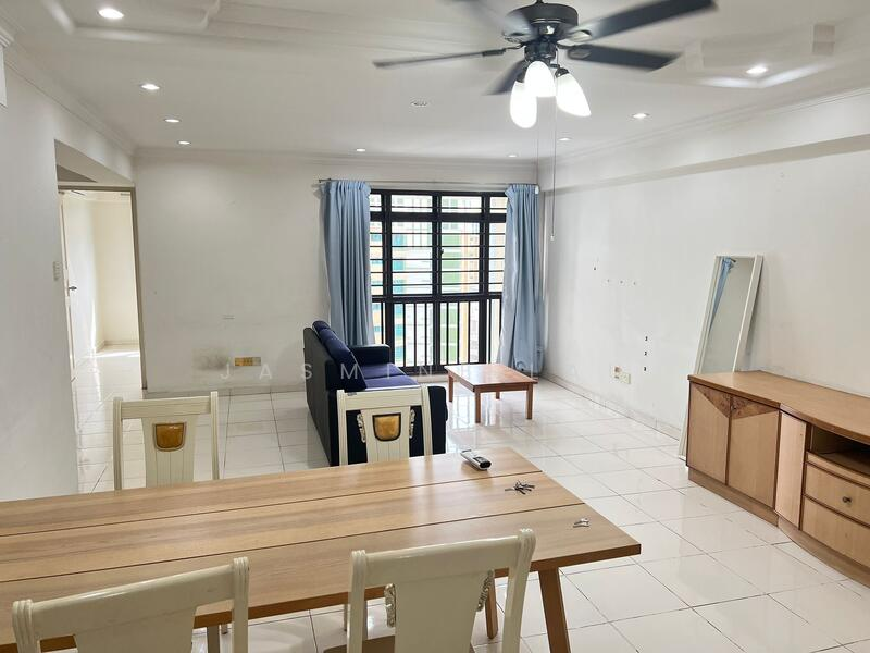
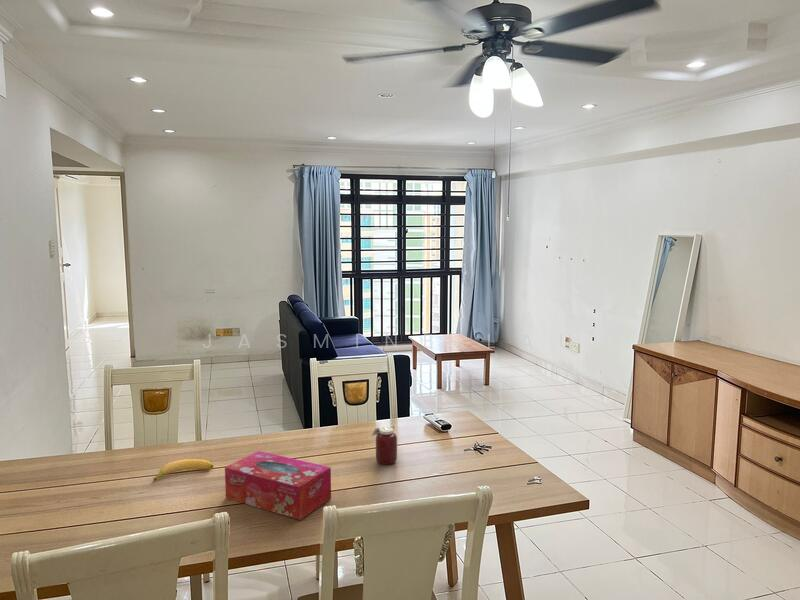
+ banana [152,458,214,482]
+ jar [371,425,398,465]
+ tissue box [224,450,332,521]
